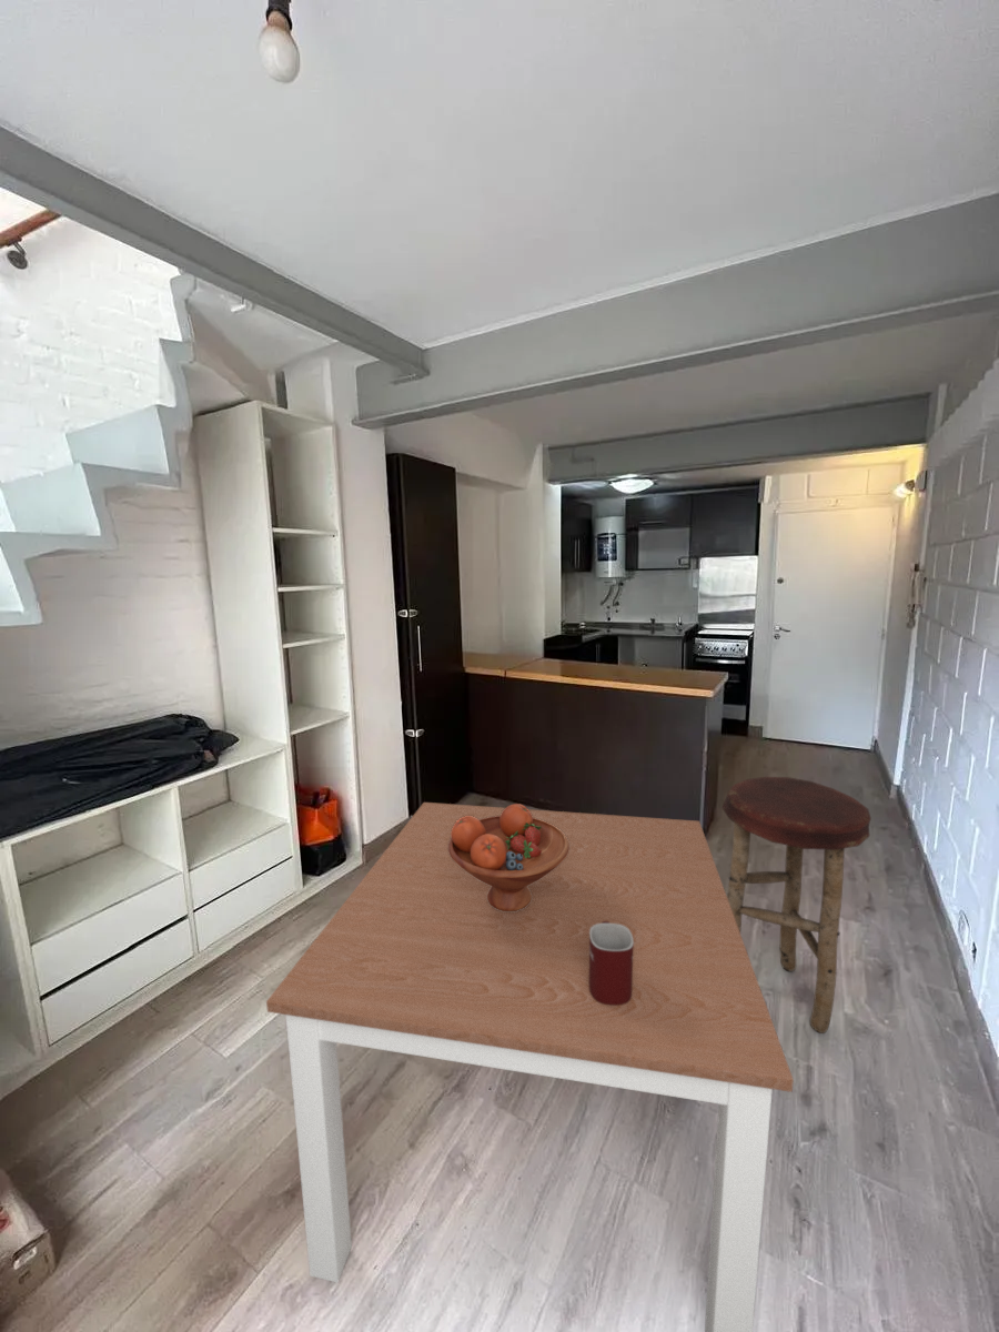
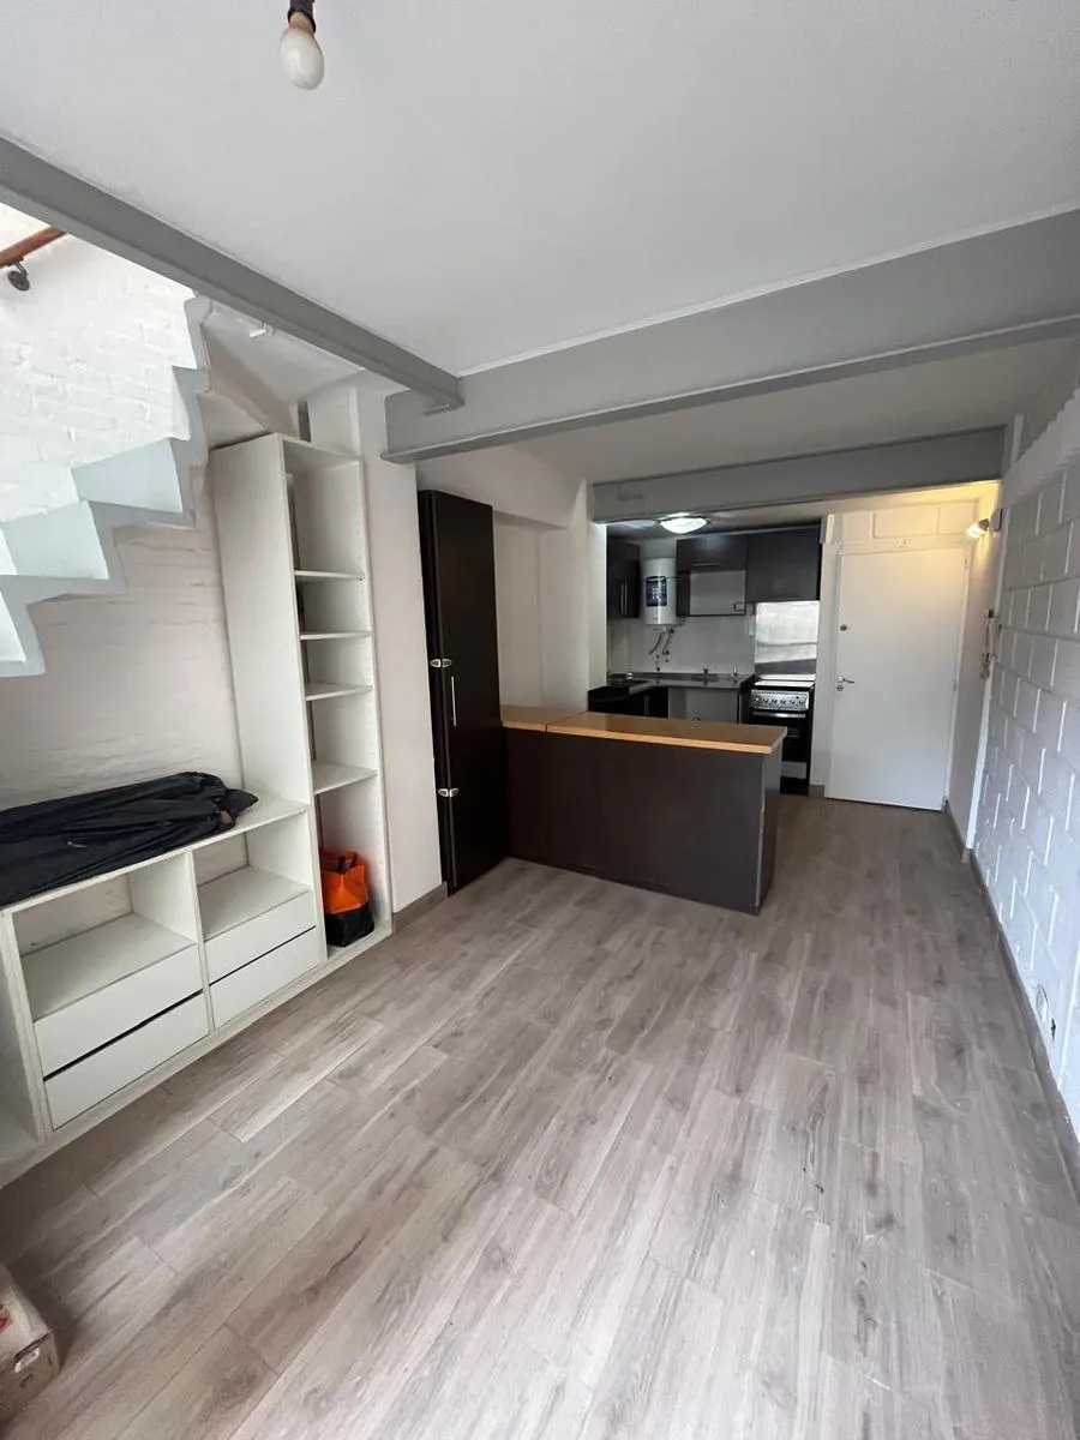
- stool [720,776,872,1035]
- fruit bowl [448,803,569,911]
- mug [588,921,634,1006]
- dining table [265,801,795,1332]
